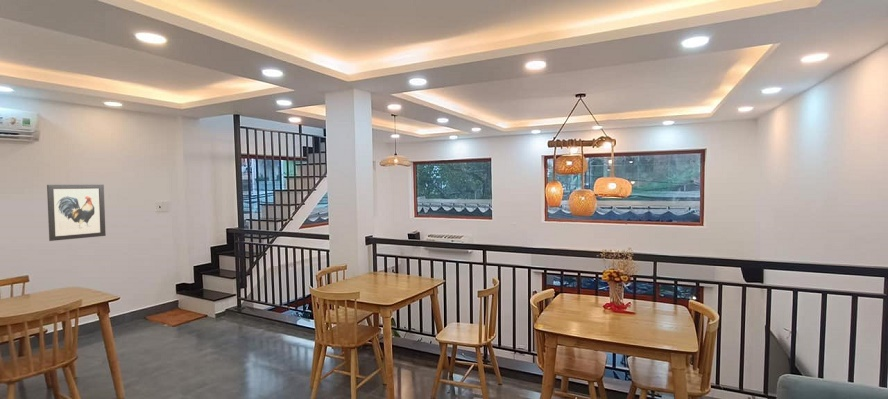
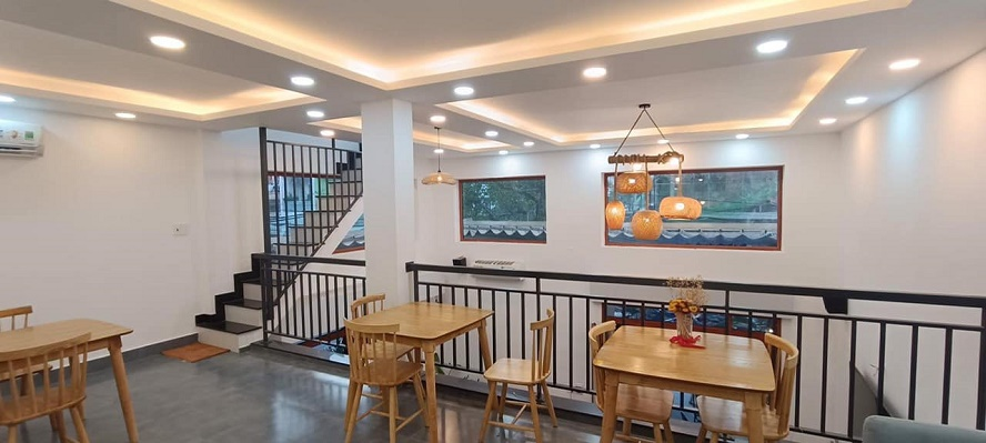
- wall art [46,184,107,242]
